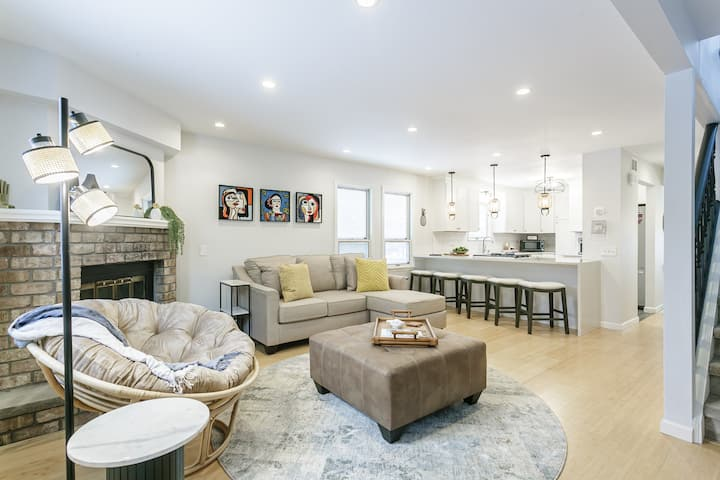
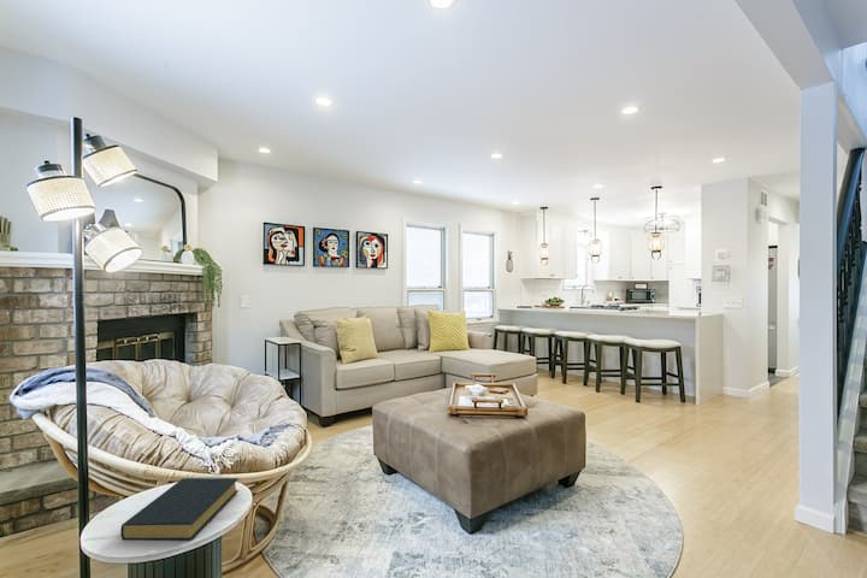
+ hardback book [119,477,240,541]
